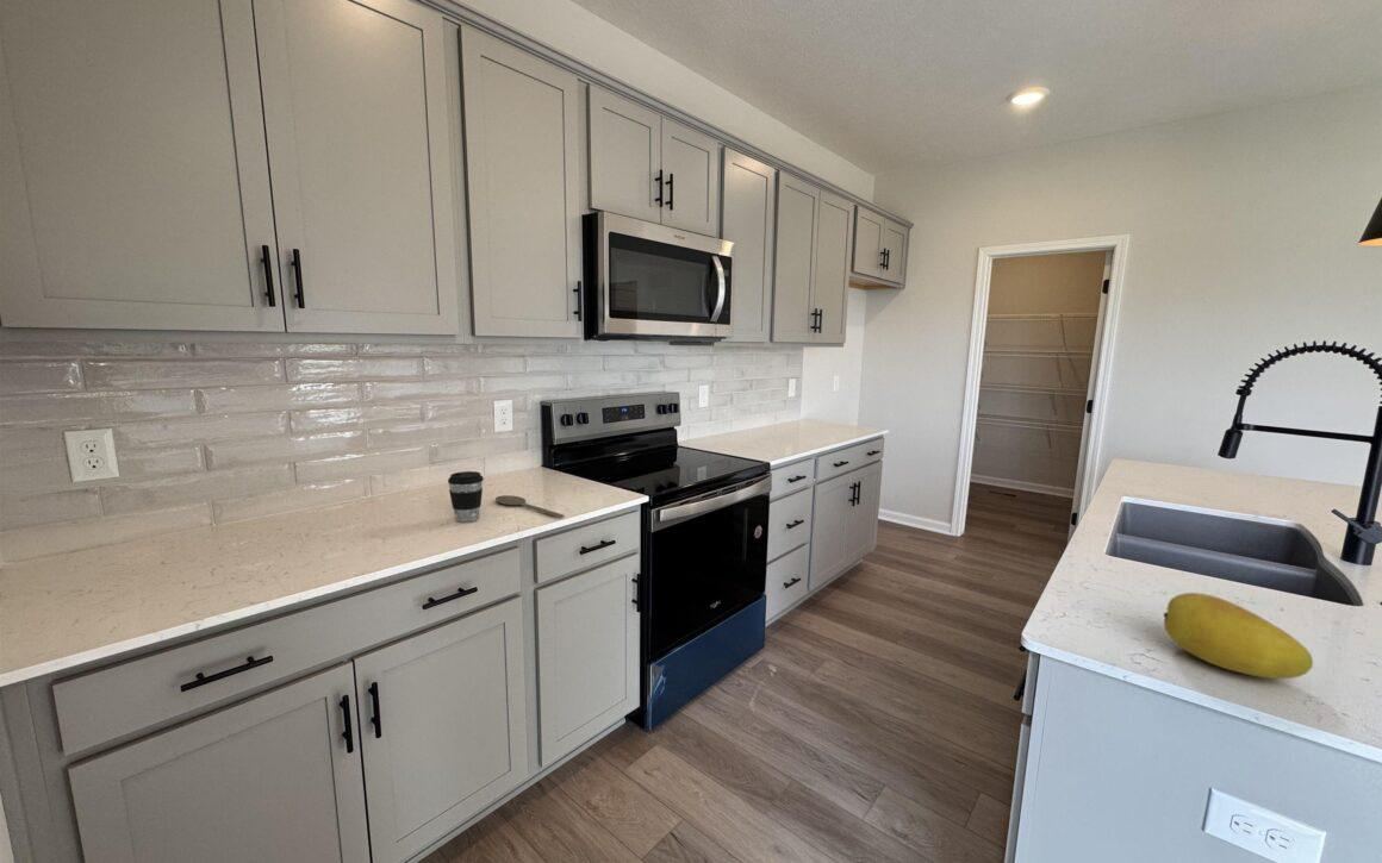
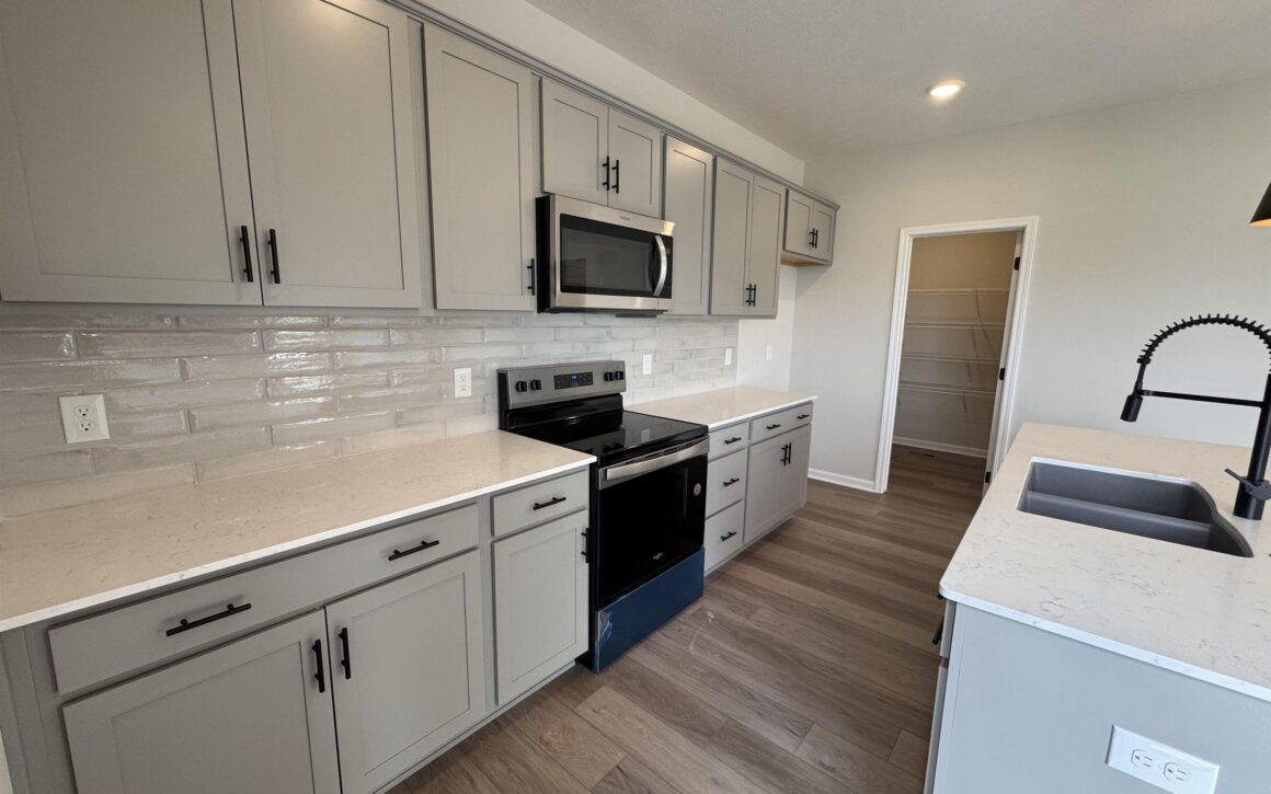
- coffee cup [447,470,485,524]
- fruit [1163,592,1314,680]
- wooden spoon [494,494,565,519]
